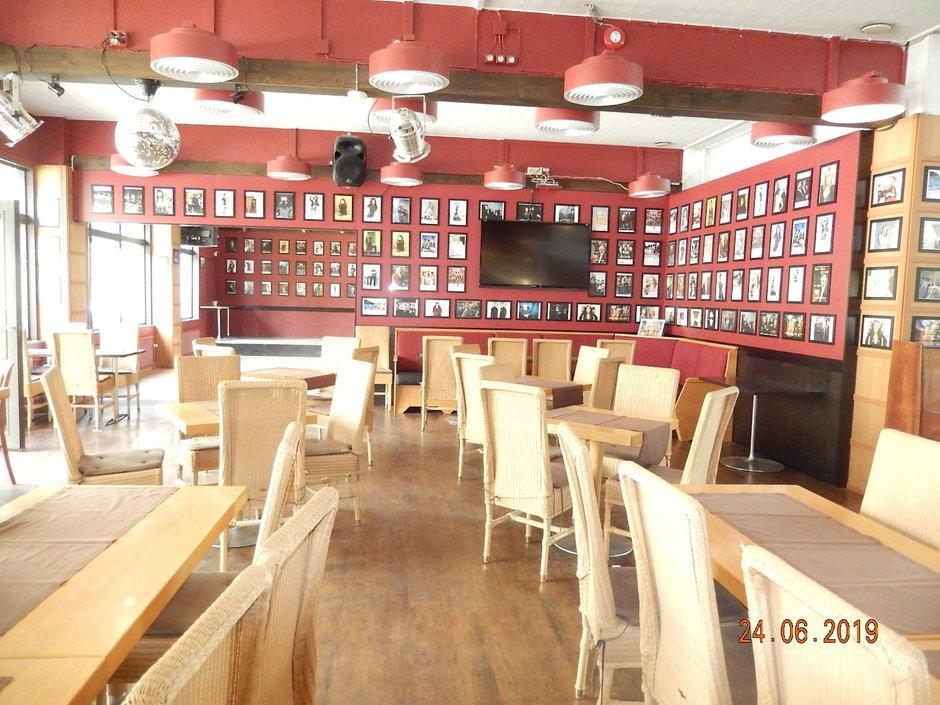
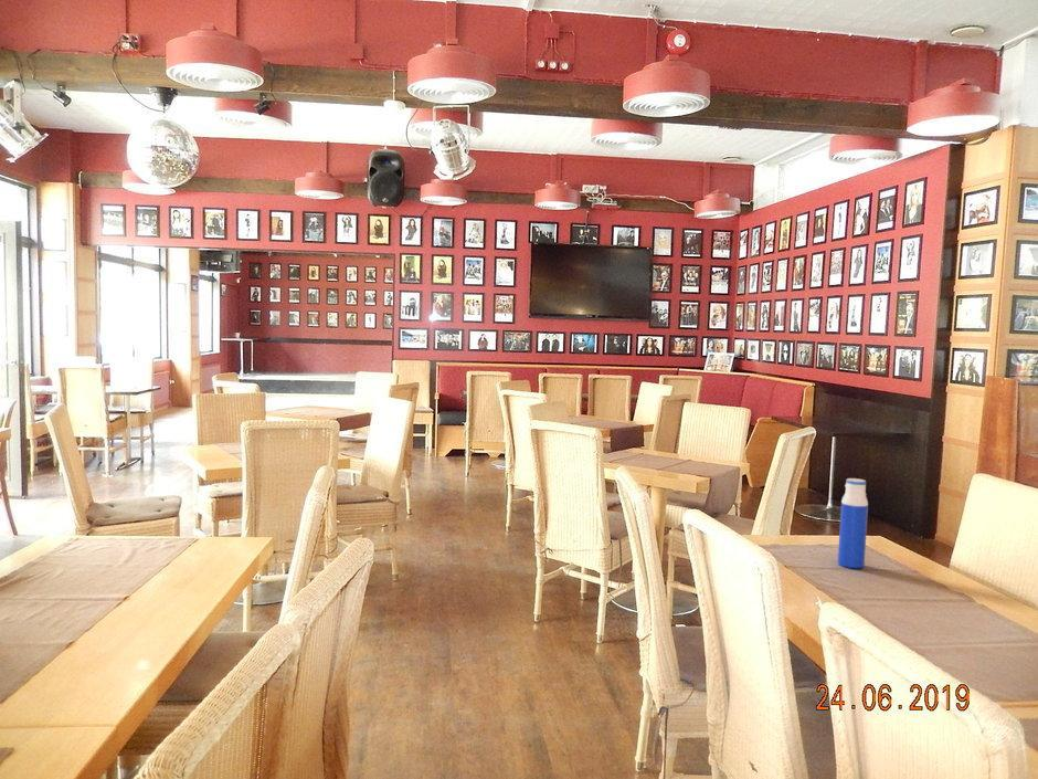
+ water bottle [837,477,869,569]
